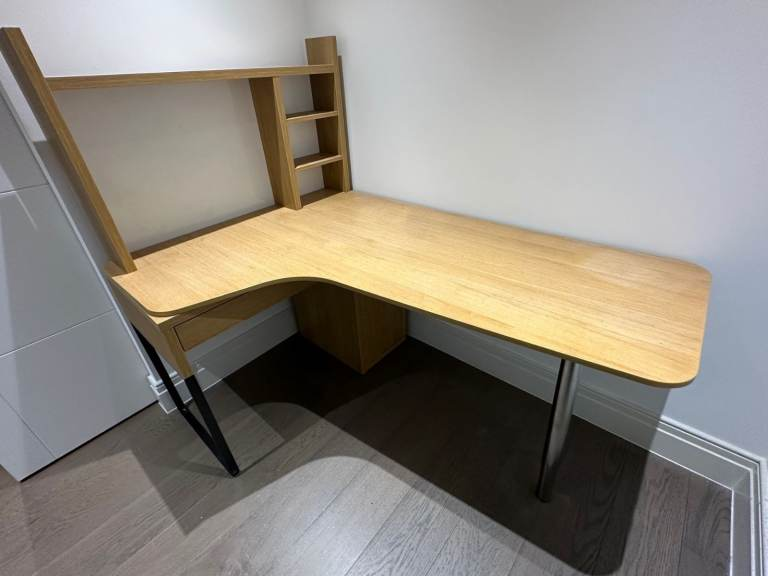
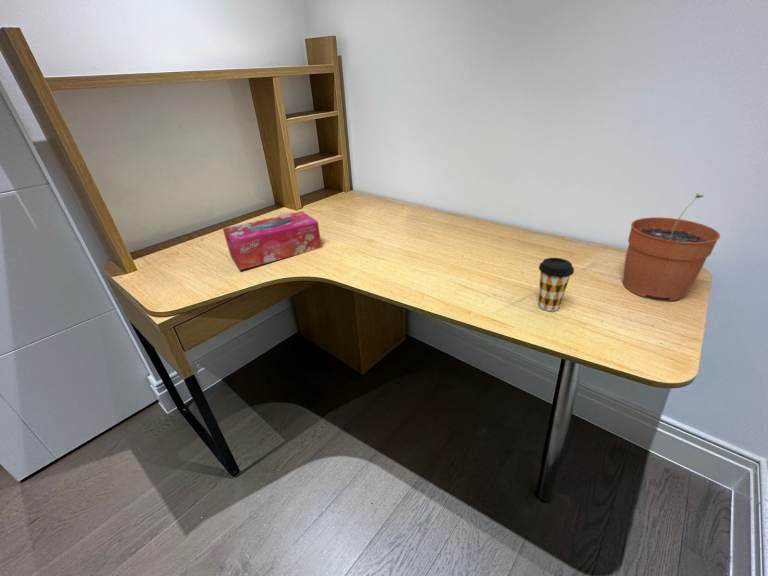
+ plant pot [621,192,721,302]
+ coffee cup [537,257,575,312]
+ tissue box [222,210,323,271]
